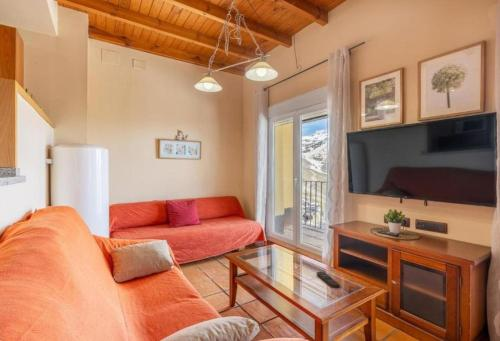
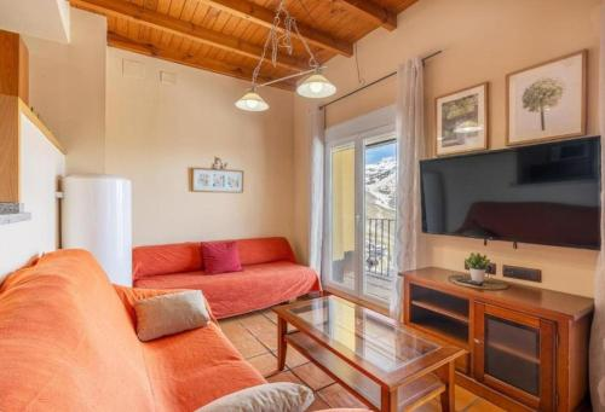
- remote control [316,271,341,289]
